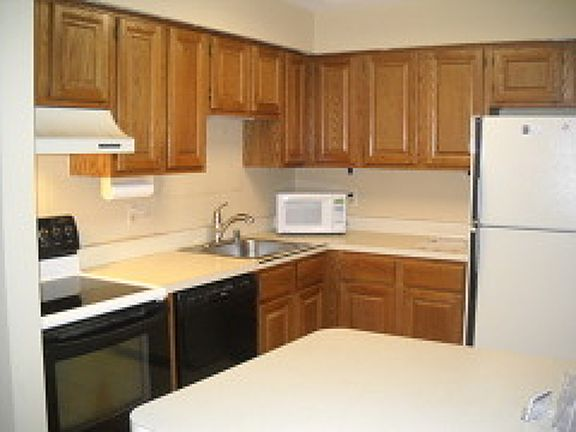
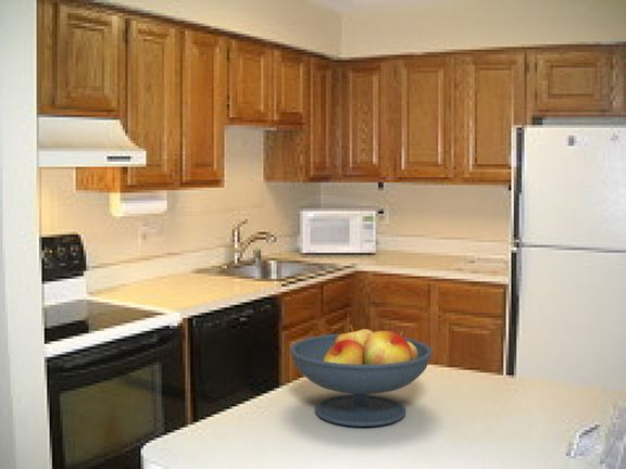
+ fruit bowl [289,325,434,428]
